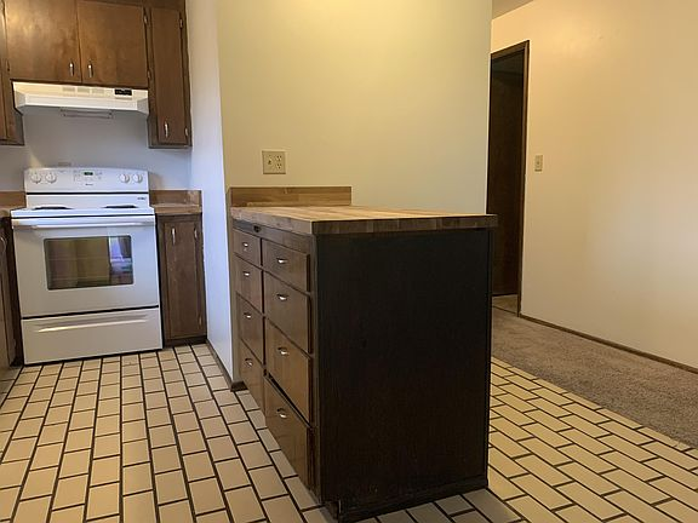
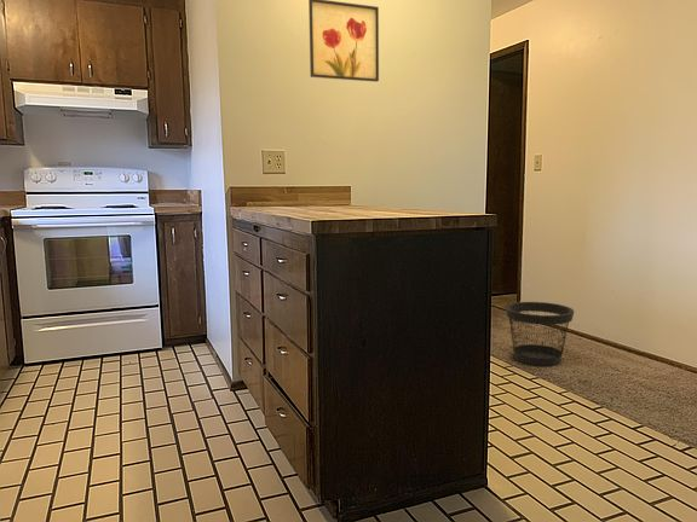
+ wastebasket [505,301,575,367]
+ wall art [307,0,380,83]
